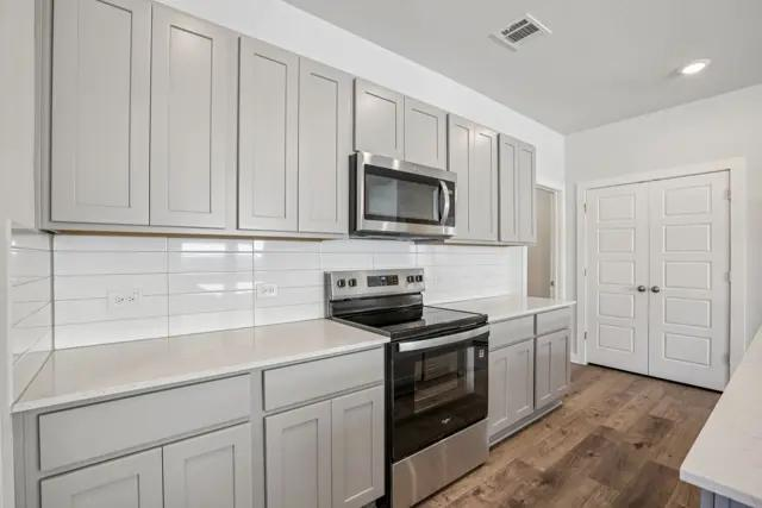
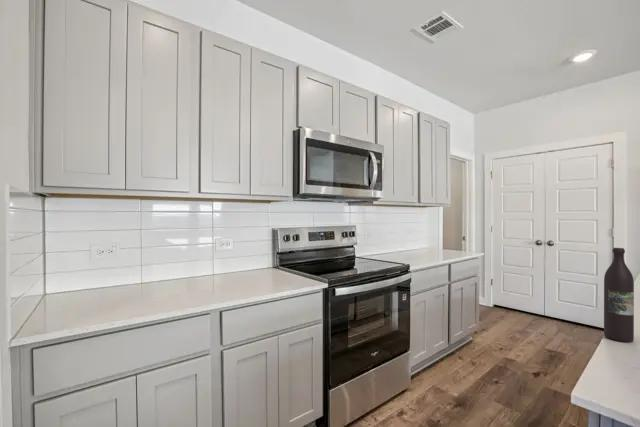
+ wine bottle [603,247,635,343]
